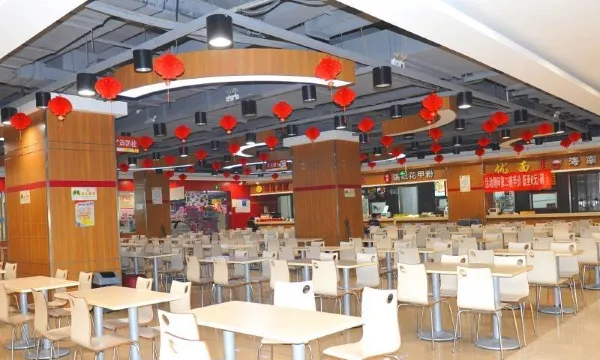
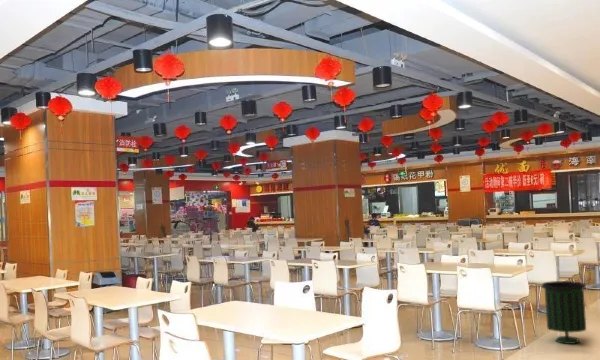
+ trash can [541,280,587,345]
